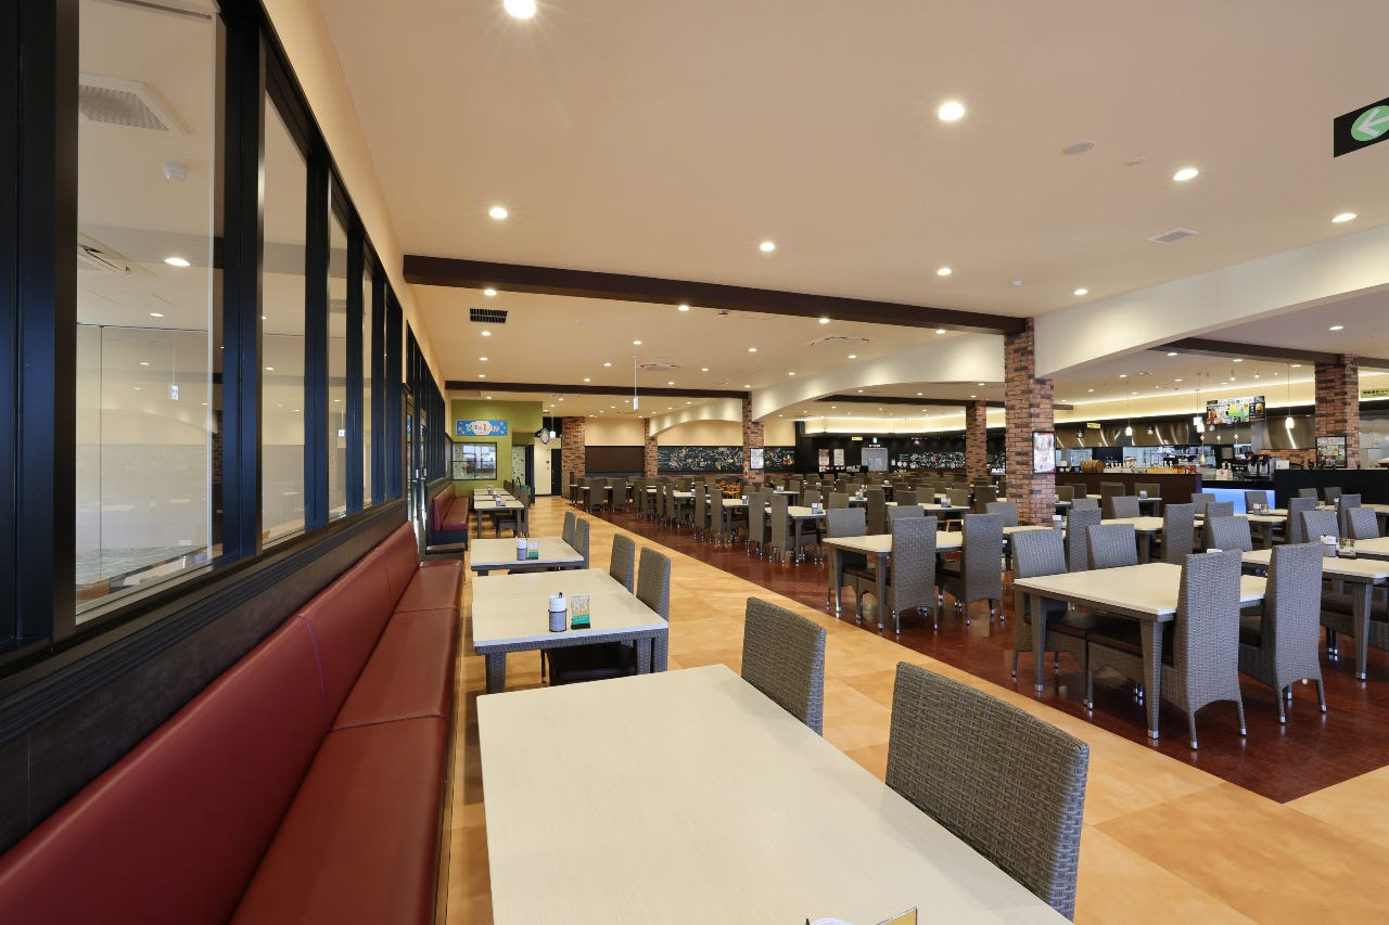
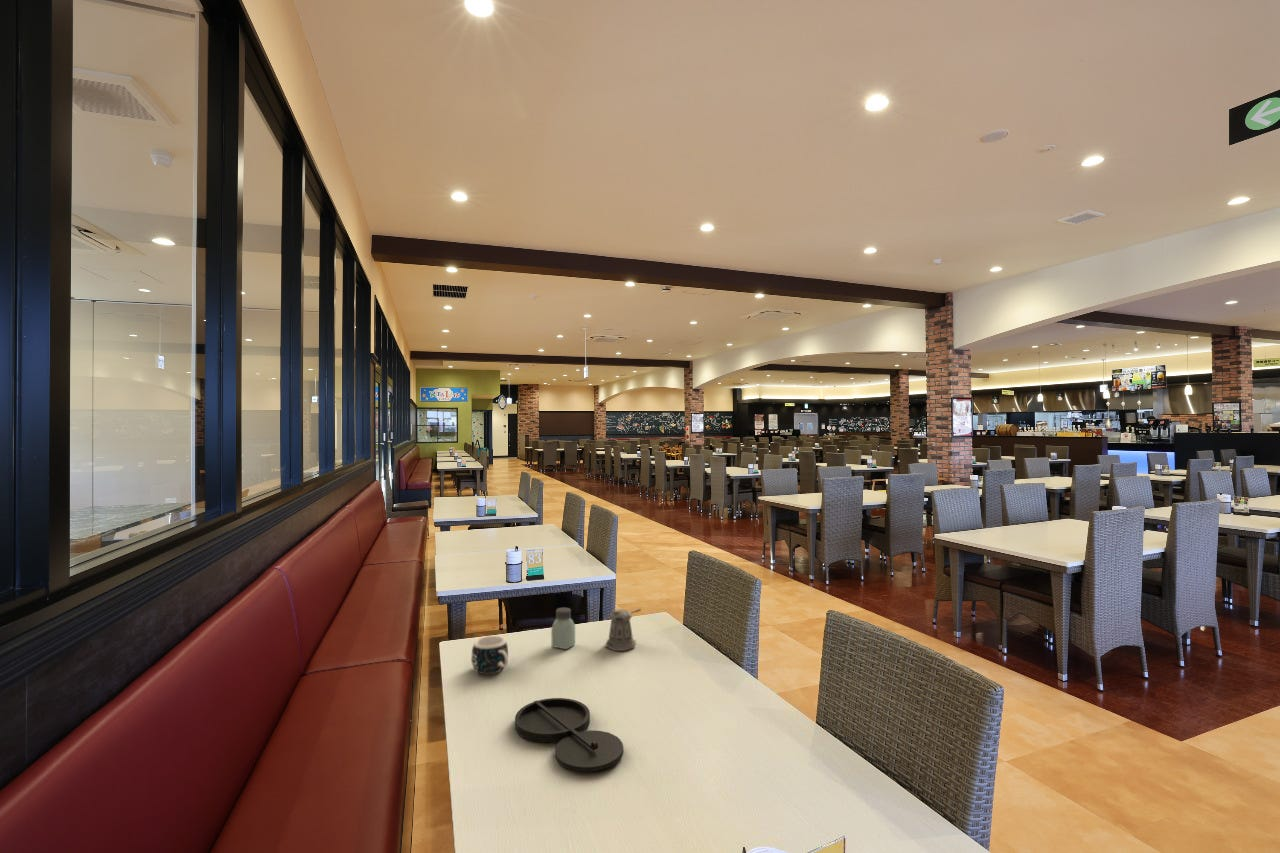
+ saltshaker [550,607,576,650]
+ pepper shaker [605,608,642,652]
+ mug [470,635,509,675]
+ plate [514,697,624,773]
